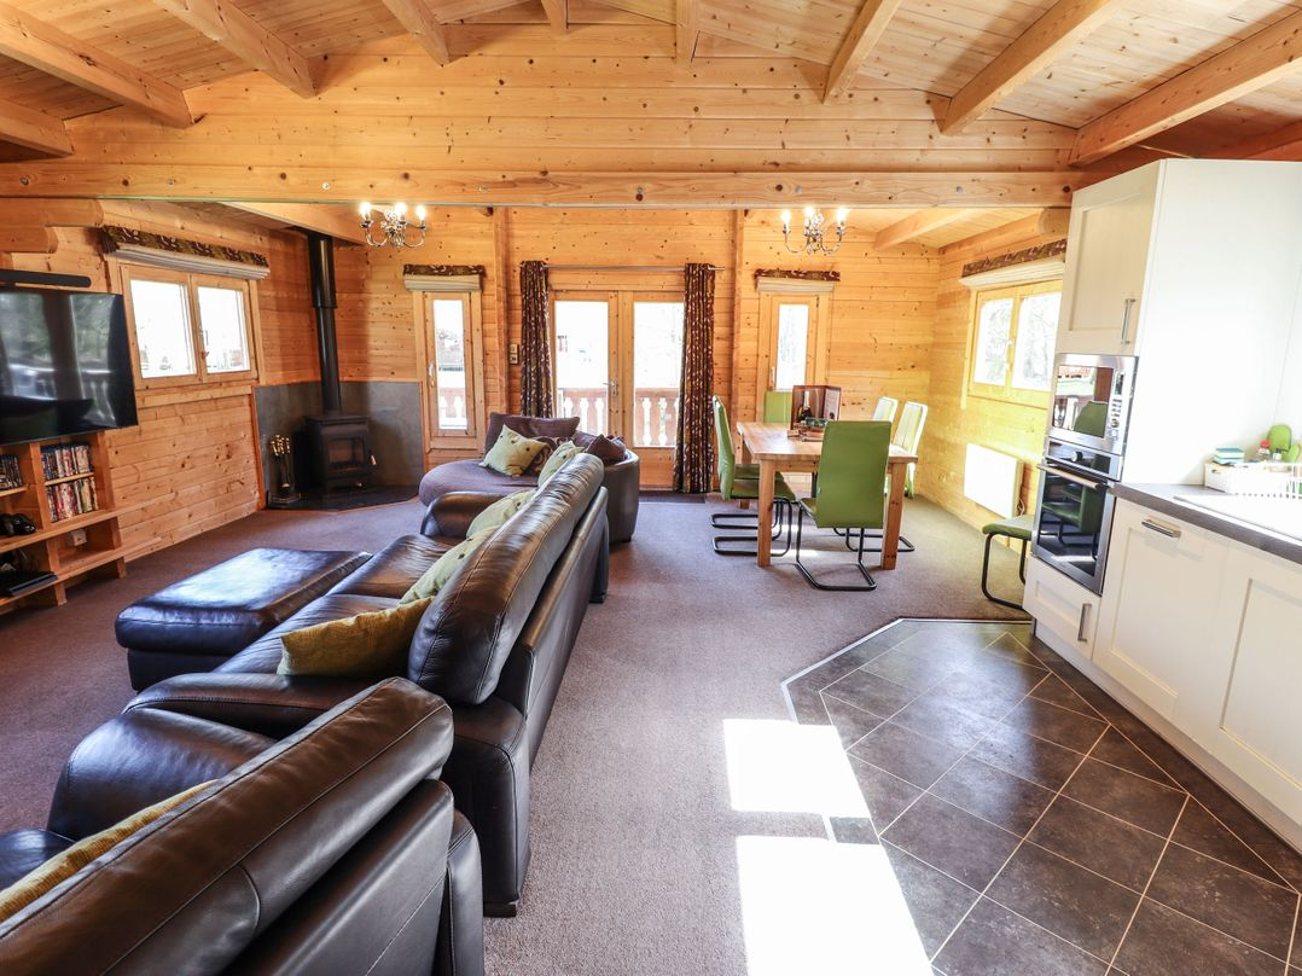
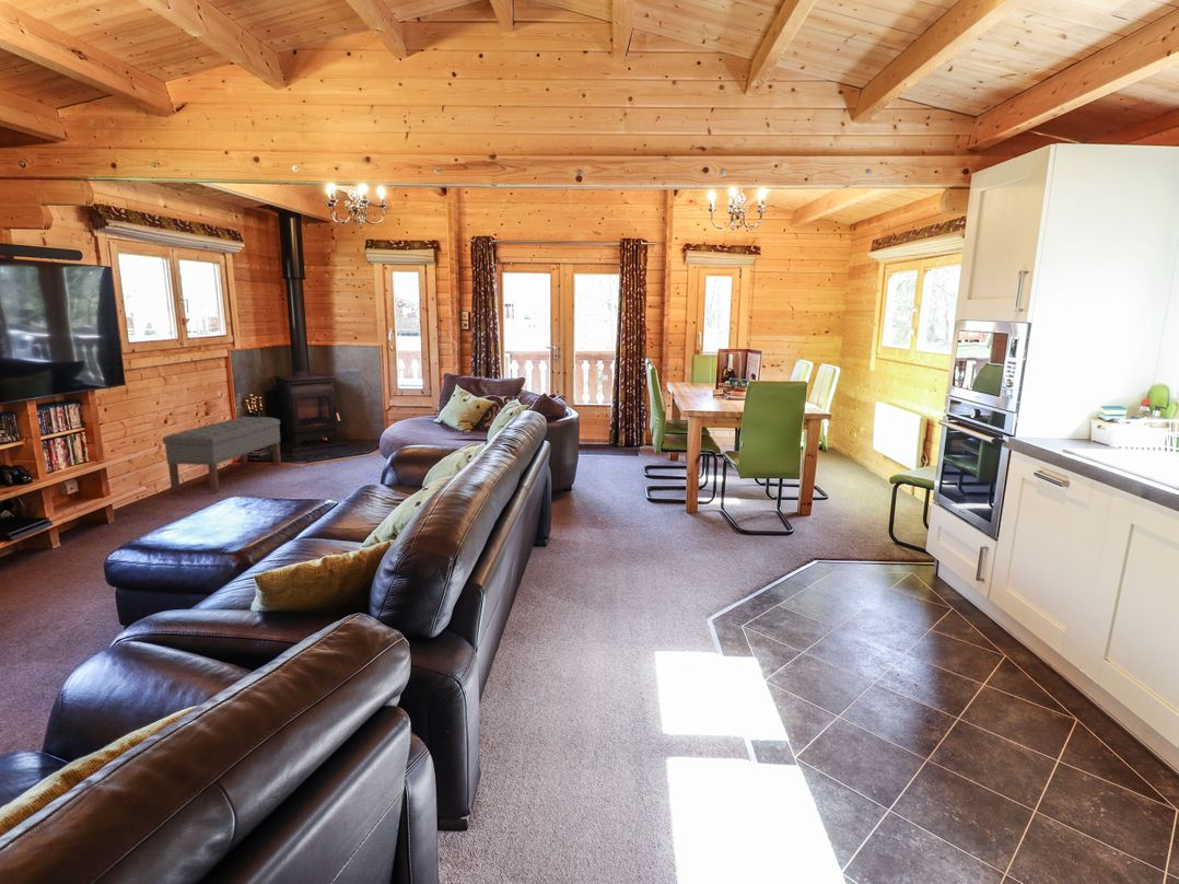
+ bench [162,416,282,493]
